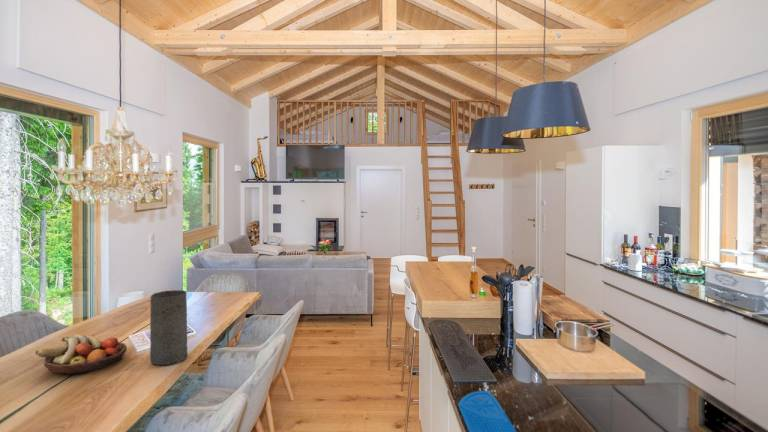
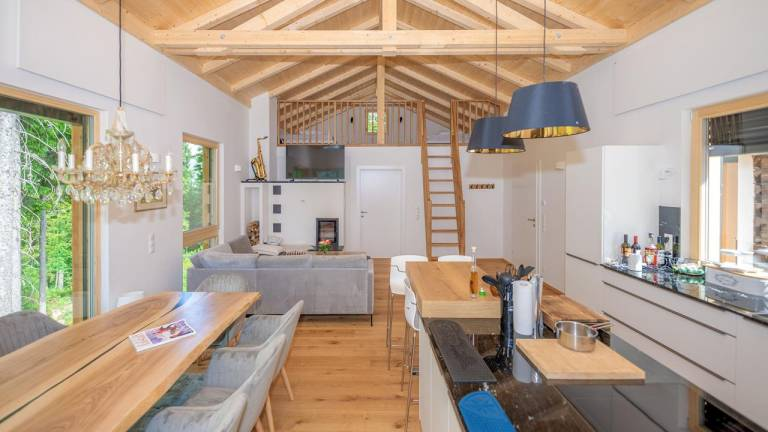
- fruit bowl [35,333,128,375]
- vase [149,289,189,366]
